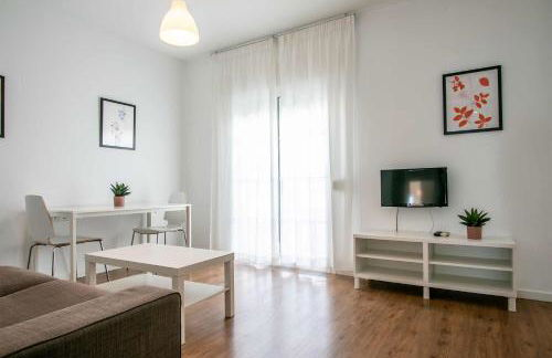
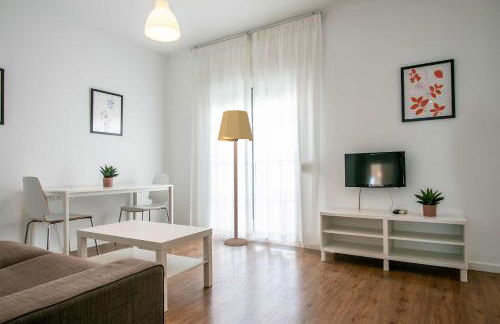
+ lamp [217,109,254,247]
